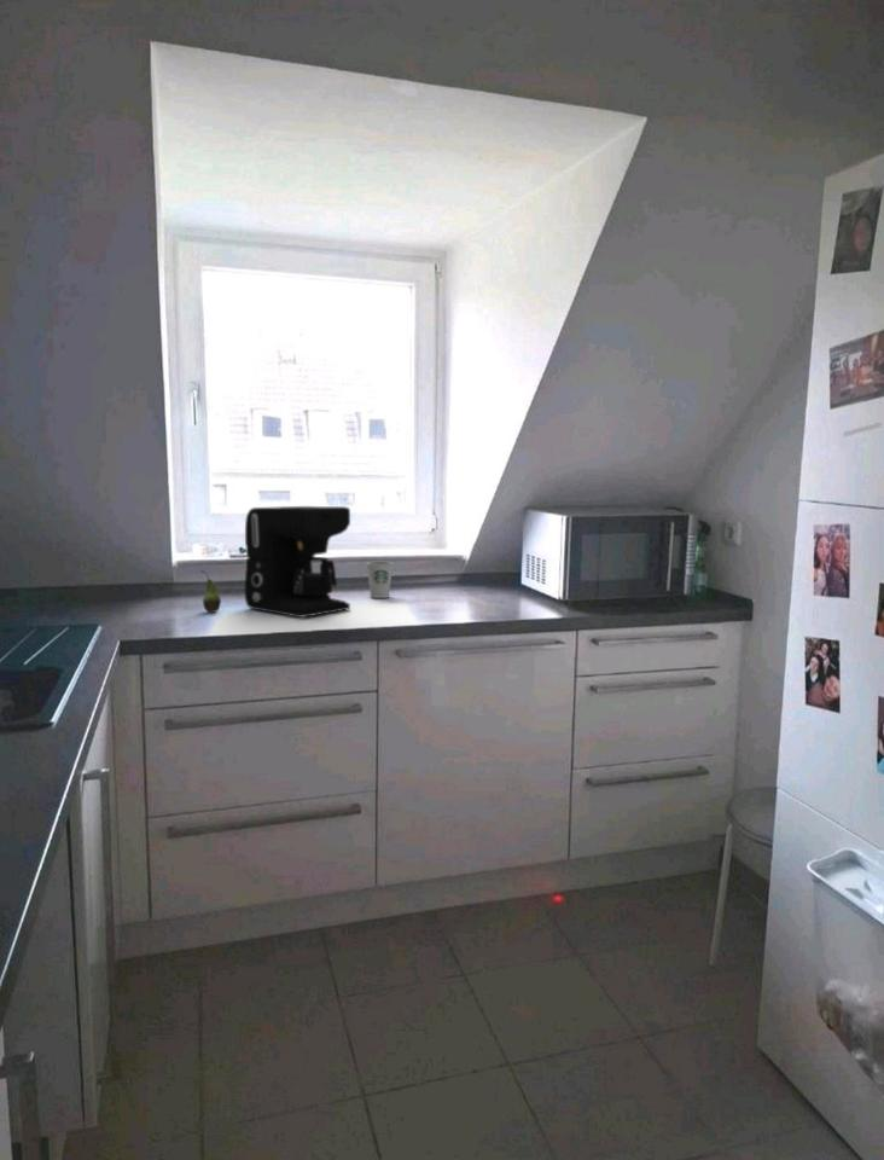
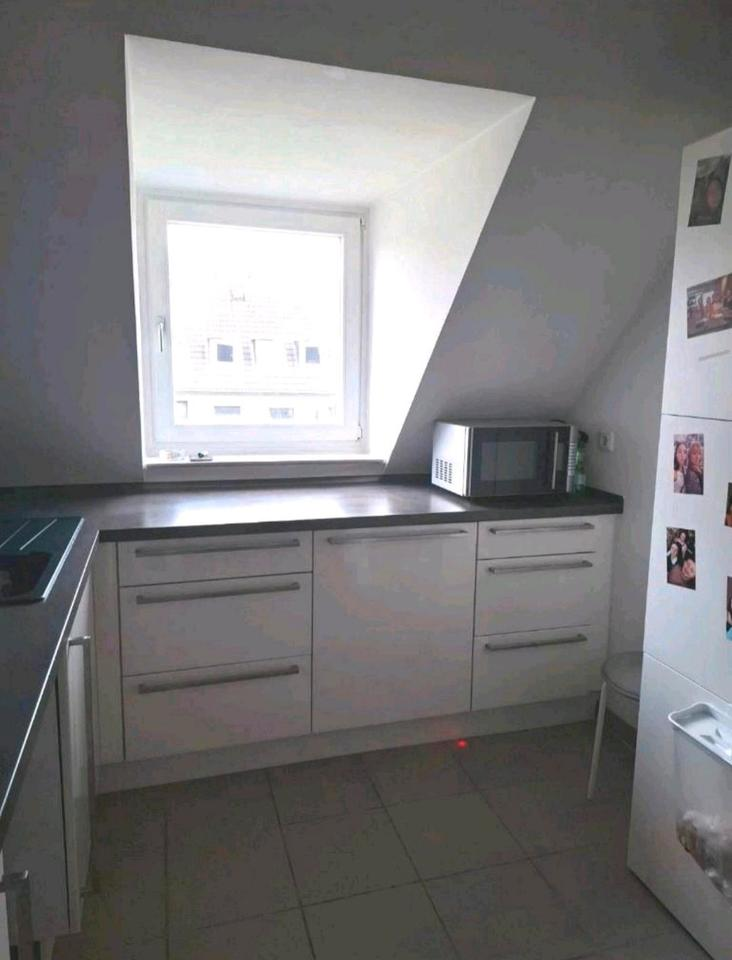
- fruit [199,569,222,614]
- coffee maker [244,505,351,619]
- dixie cup [365,559,395,599]
